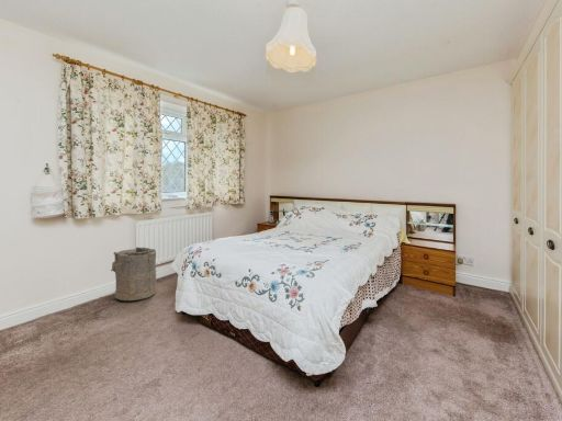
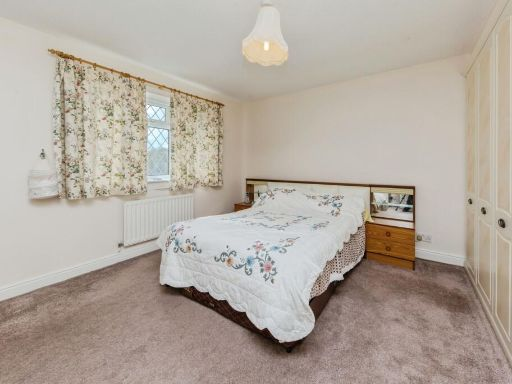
- laundry hamper [110,247,157,301]
